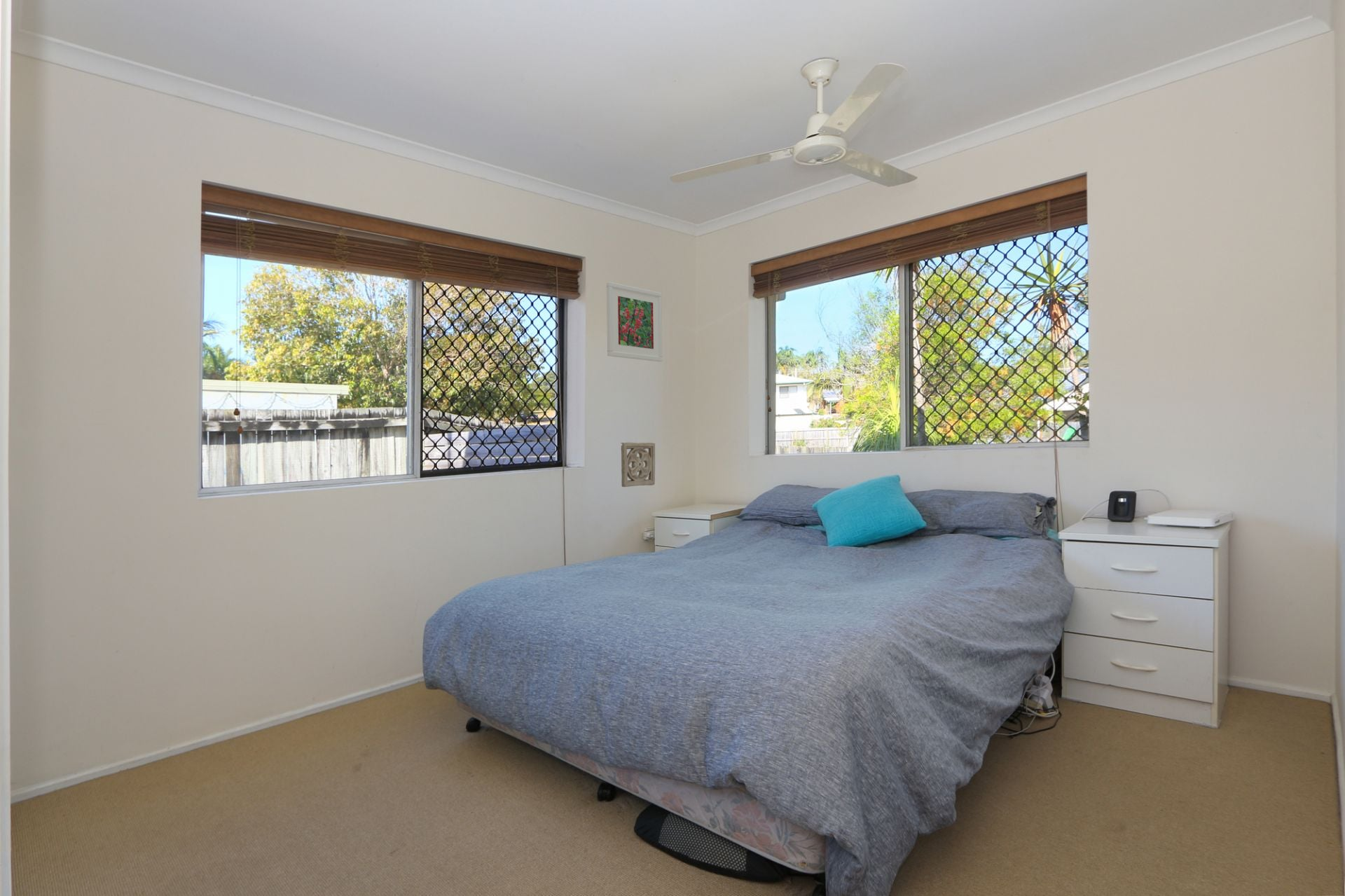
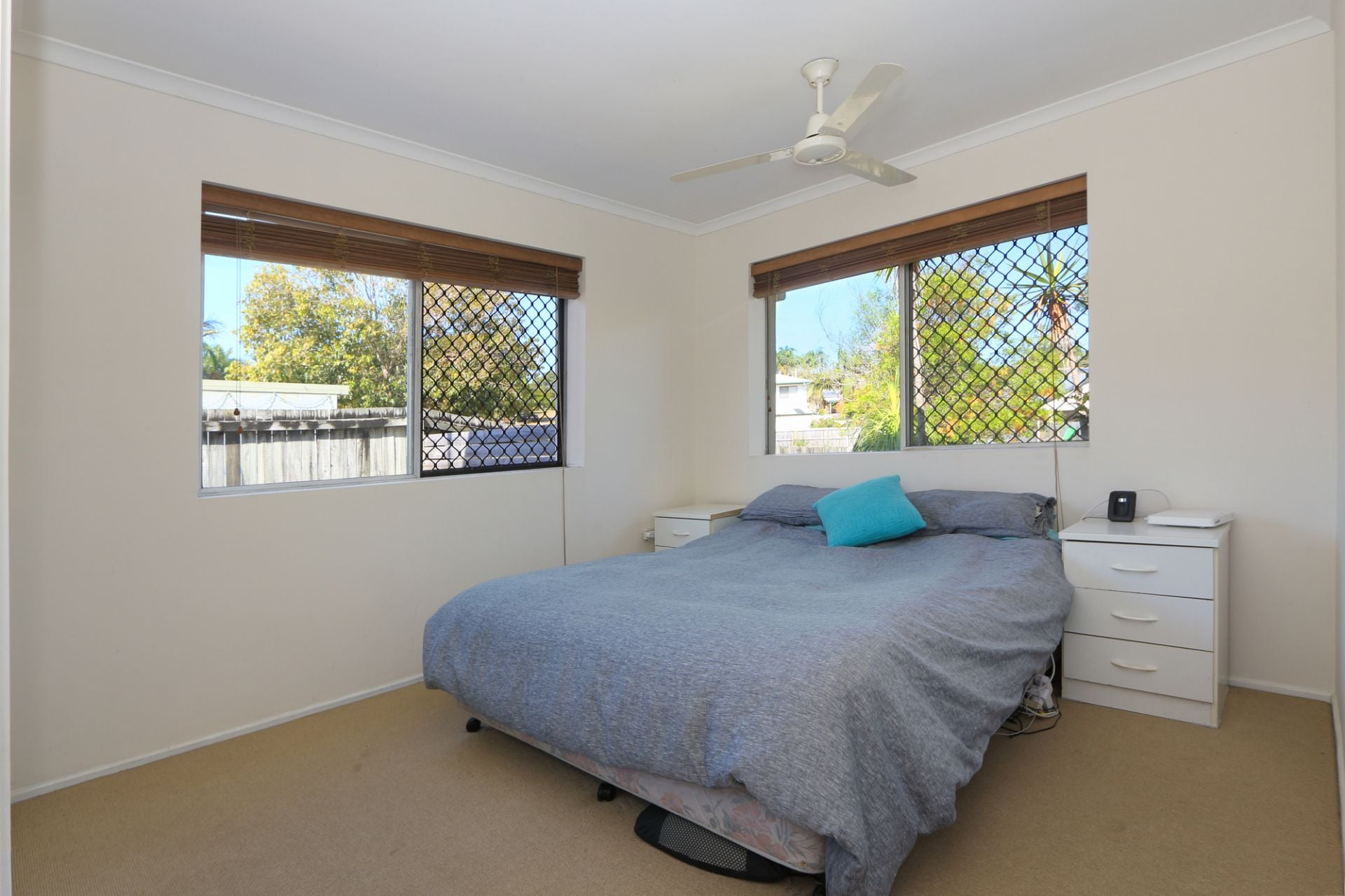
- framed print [606,281,663,362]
- wall ornament [621,442,656,488]
